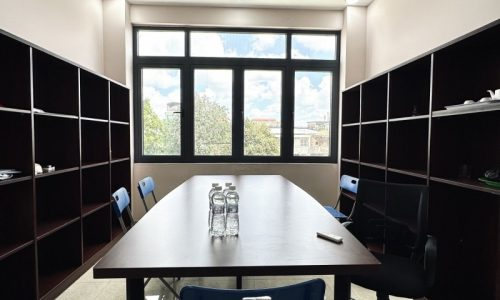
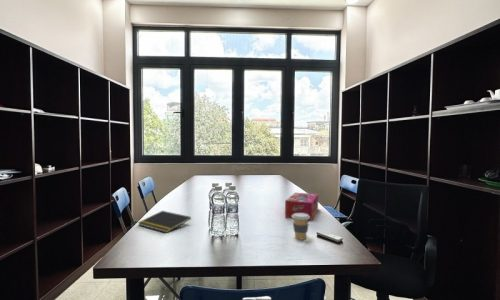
+ tissue box [284,192,319,221]
+ notepad [137,210,192,234]
+ coffee cup [292,213,310,241]
